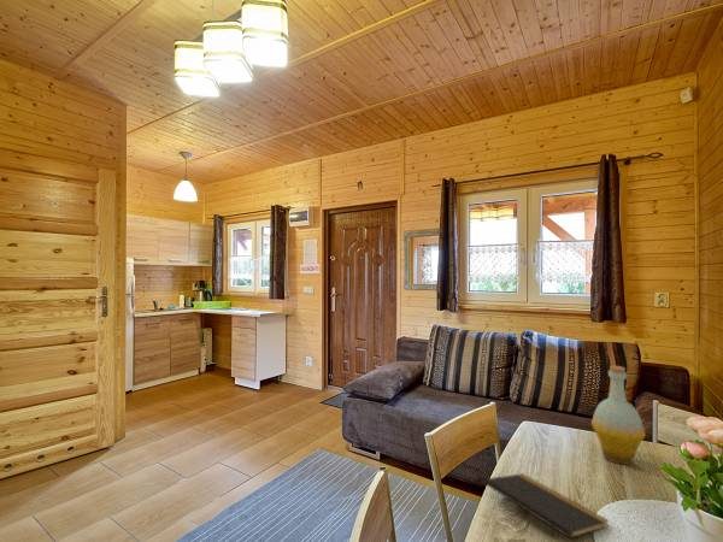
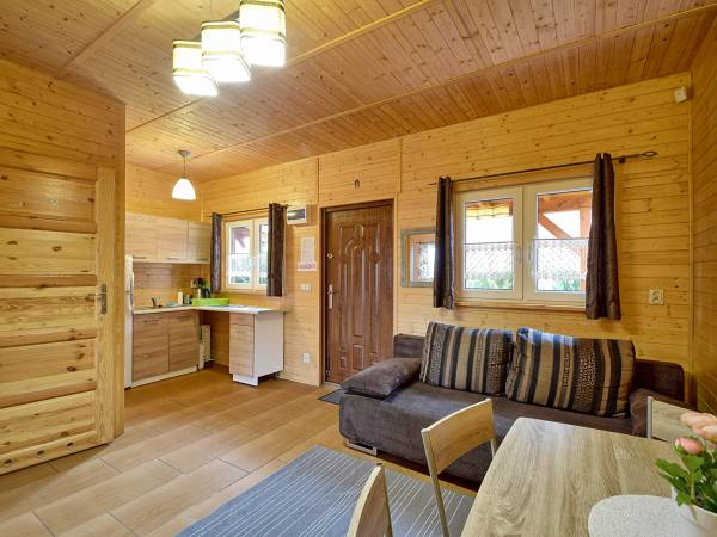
- bottle [590,365,647,466]
- notepad [483,472,610,542]
